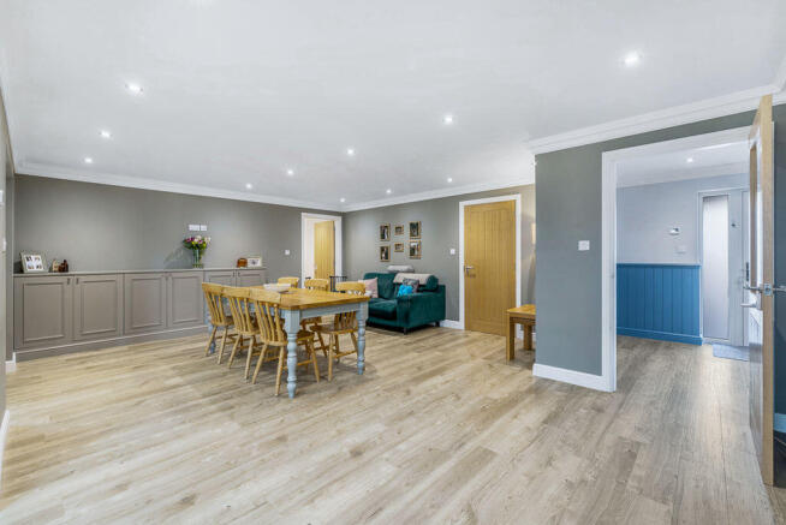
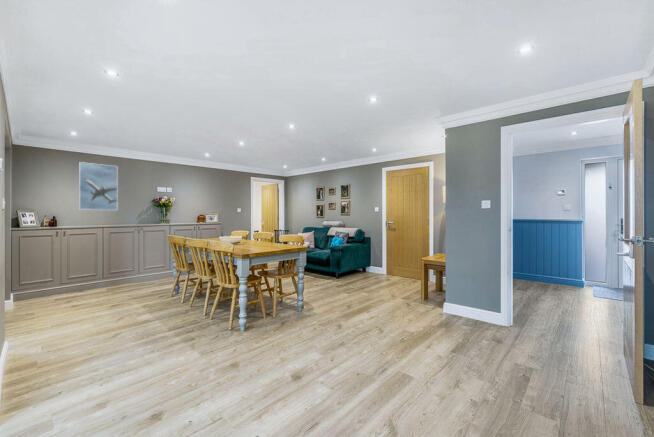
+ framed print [78,161,119,211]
